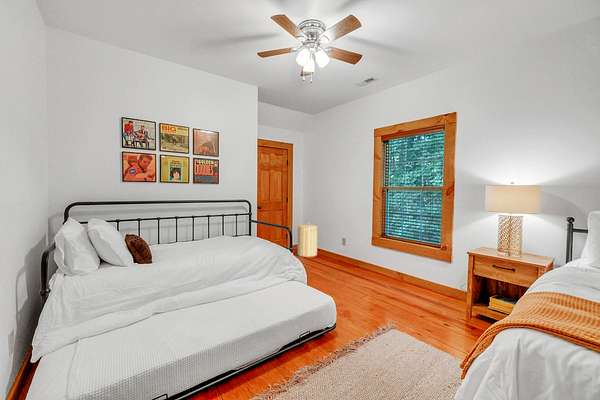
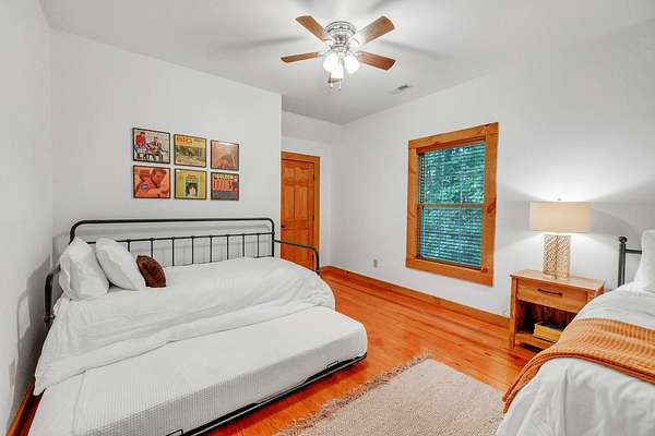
- laundry hamper [296,220,318,258]
